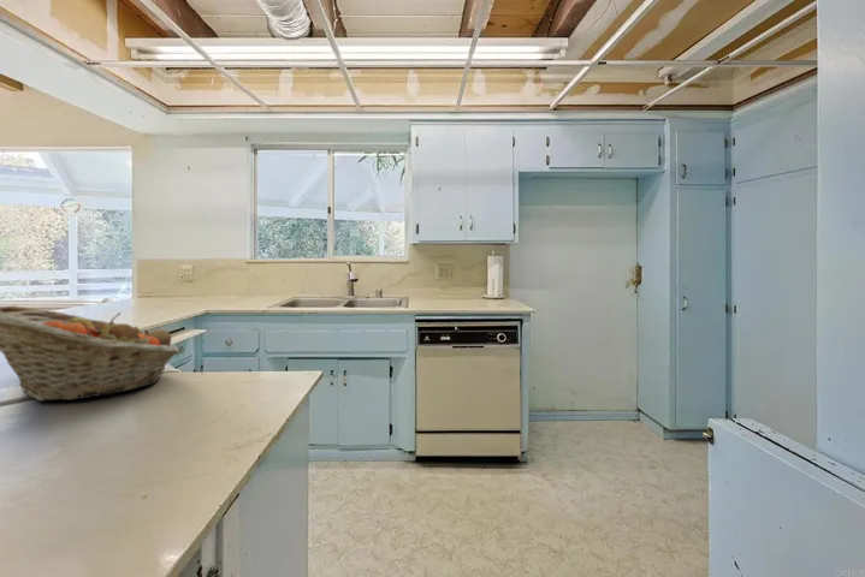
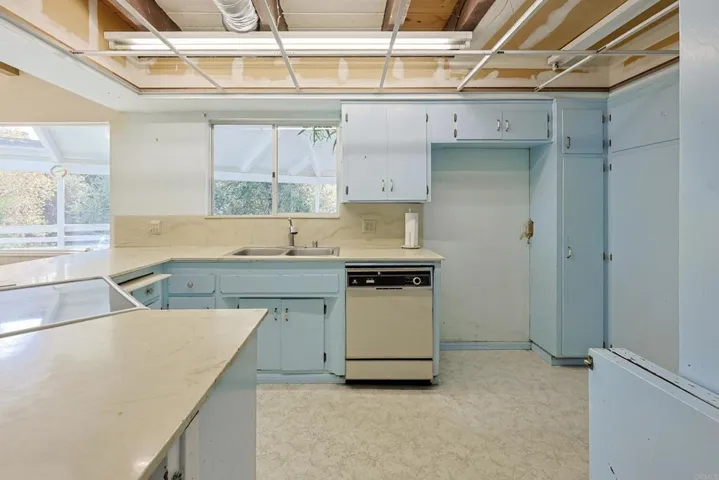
- fruit basket [0,304,180,403]
